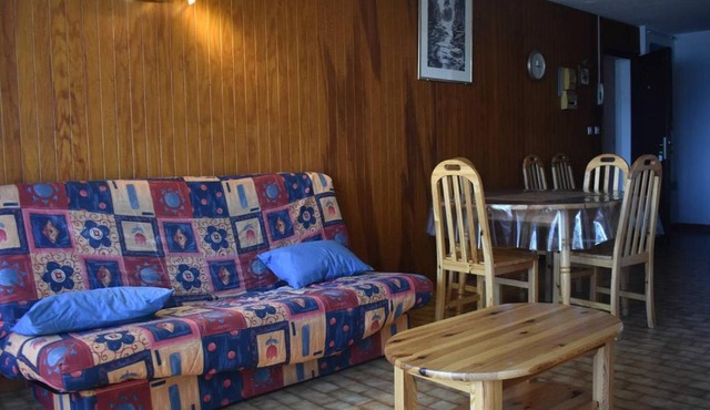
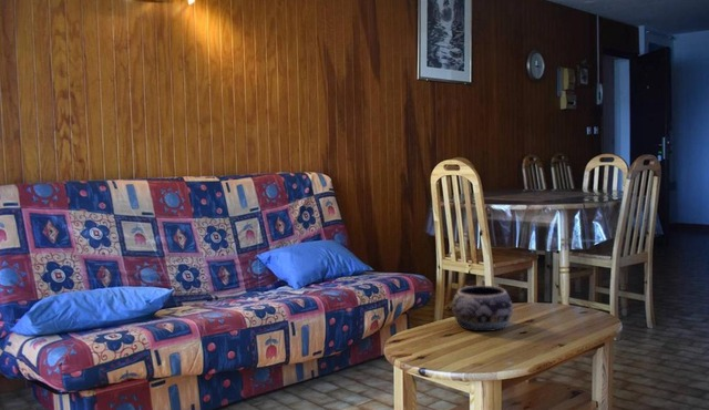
+ decorative bowl [451,285,514,332]
